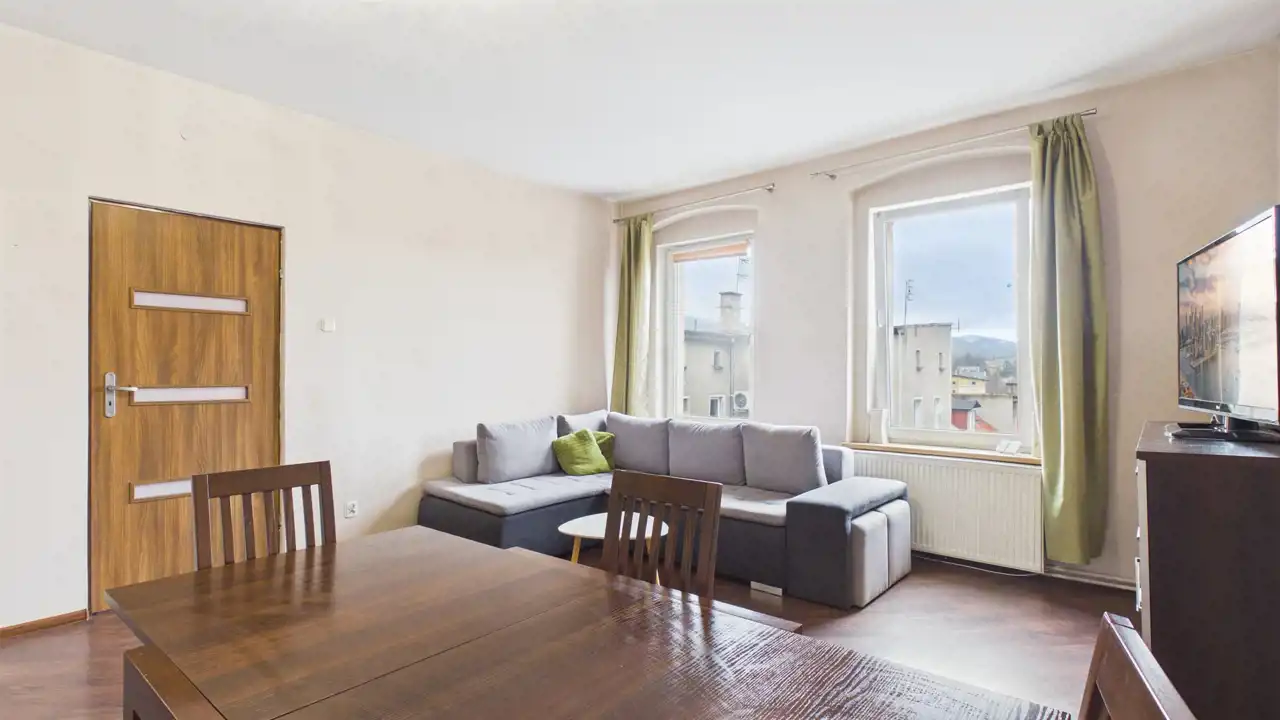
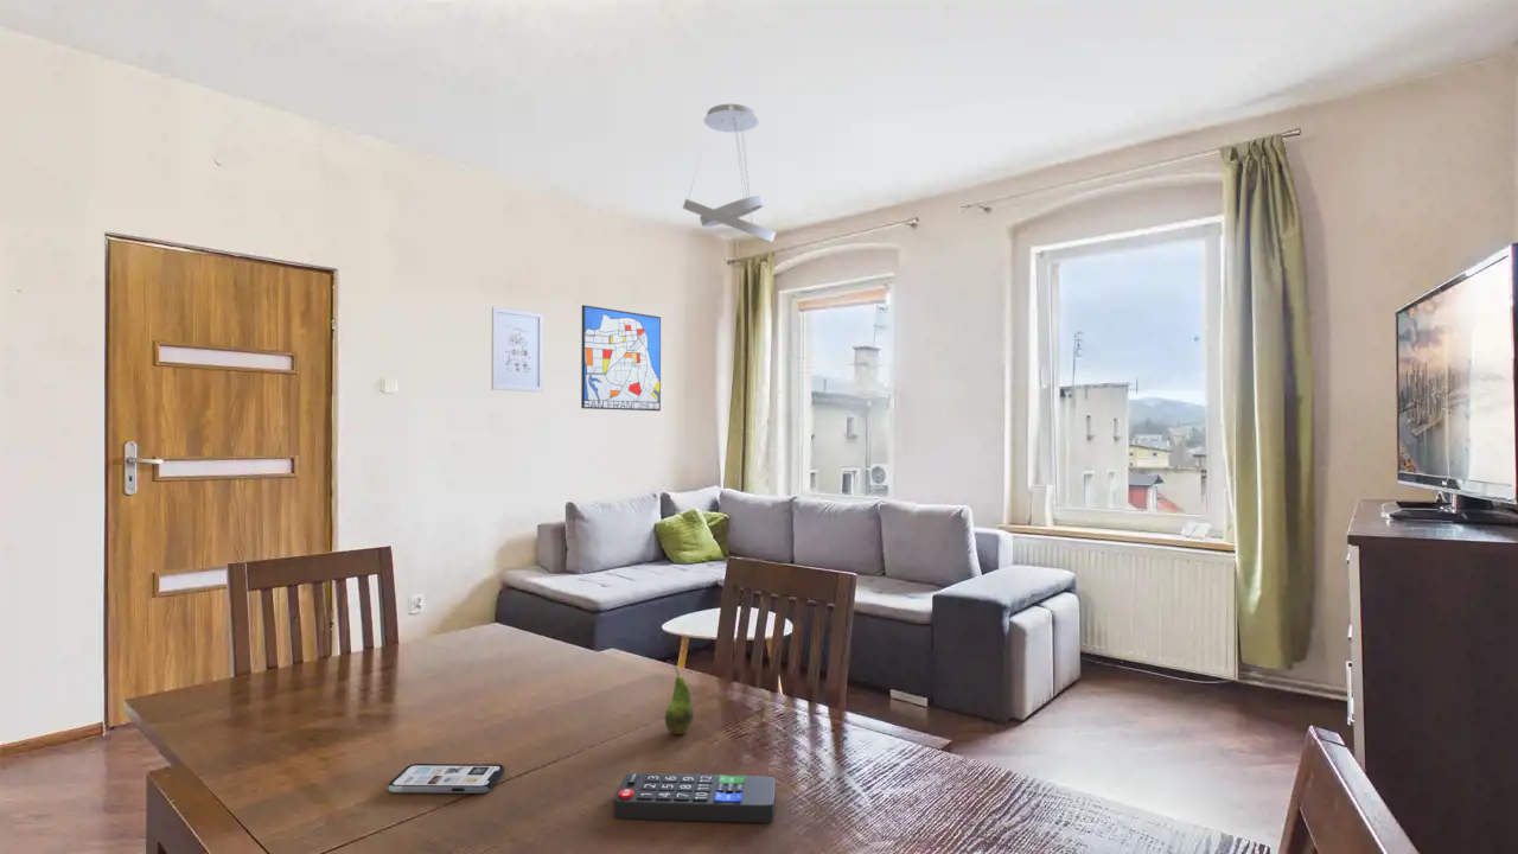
+ wall art [580,304,662,412]
+ wall art [491,306,544,394]
+ remote control [613,772,777,823]
+ fruit [664,659,695,735]
+ phone case [387,763,505,795]
+ ceiling light fixture [682,103,777,243]
